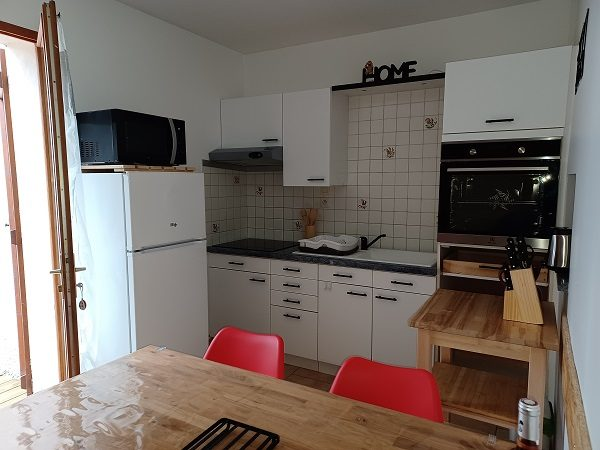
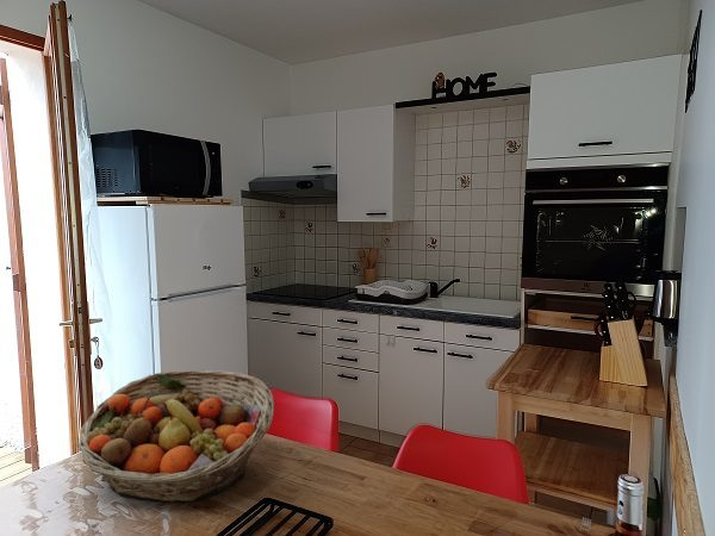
+ fruit basket [76,369,275,504]
